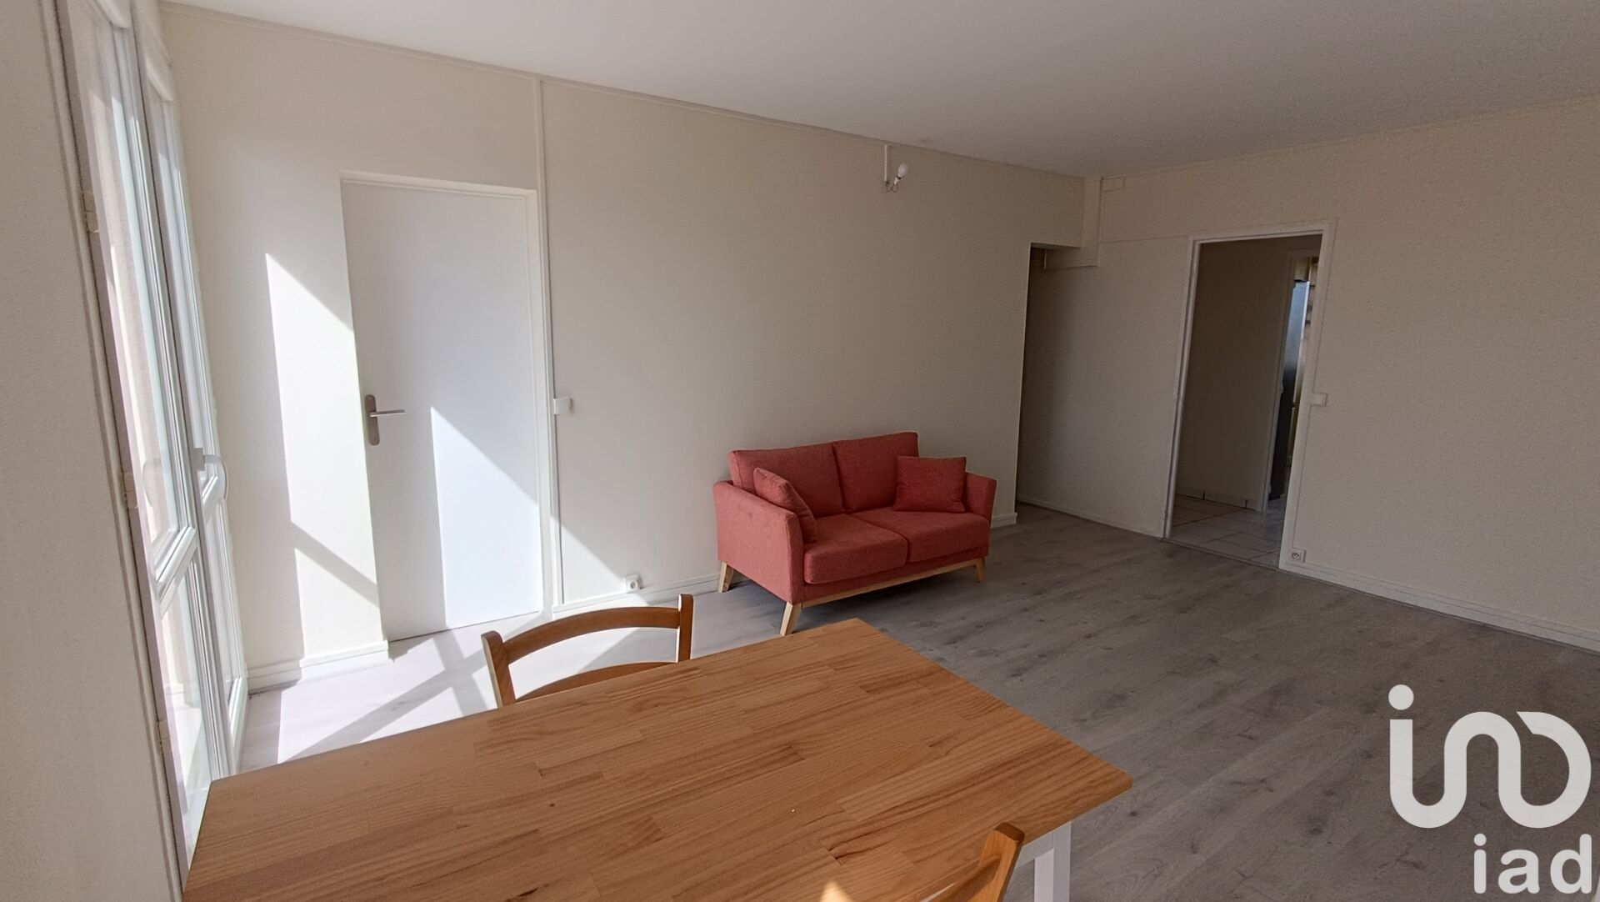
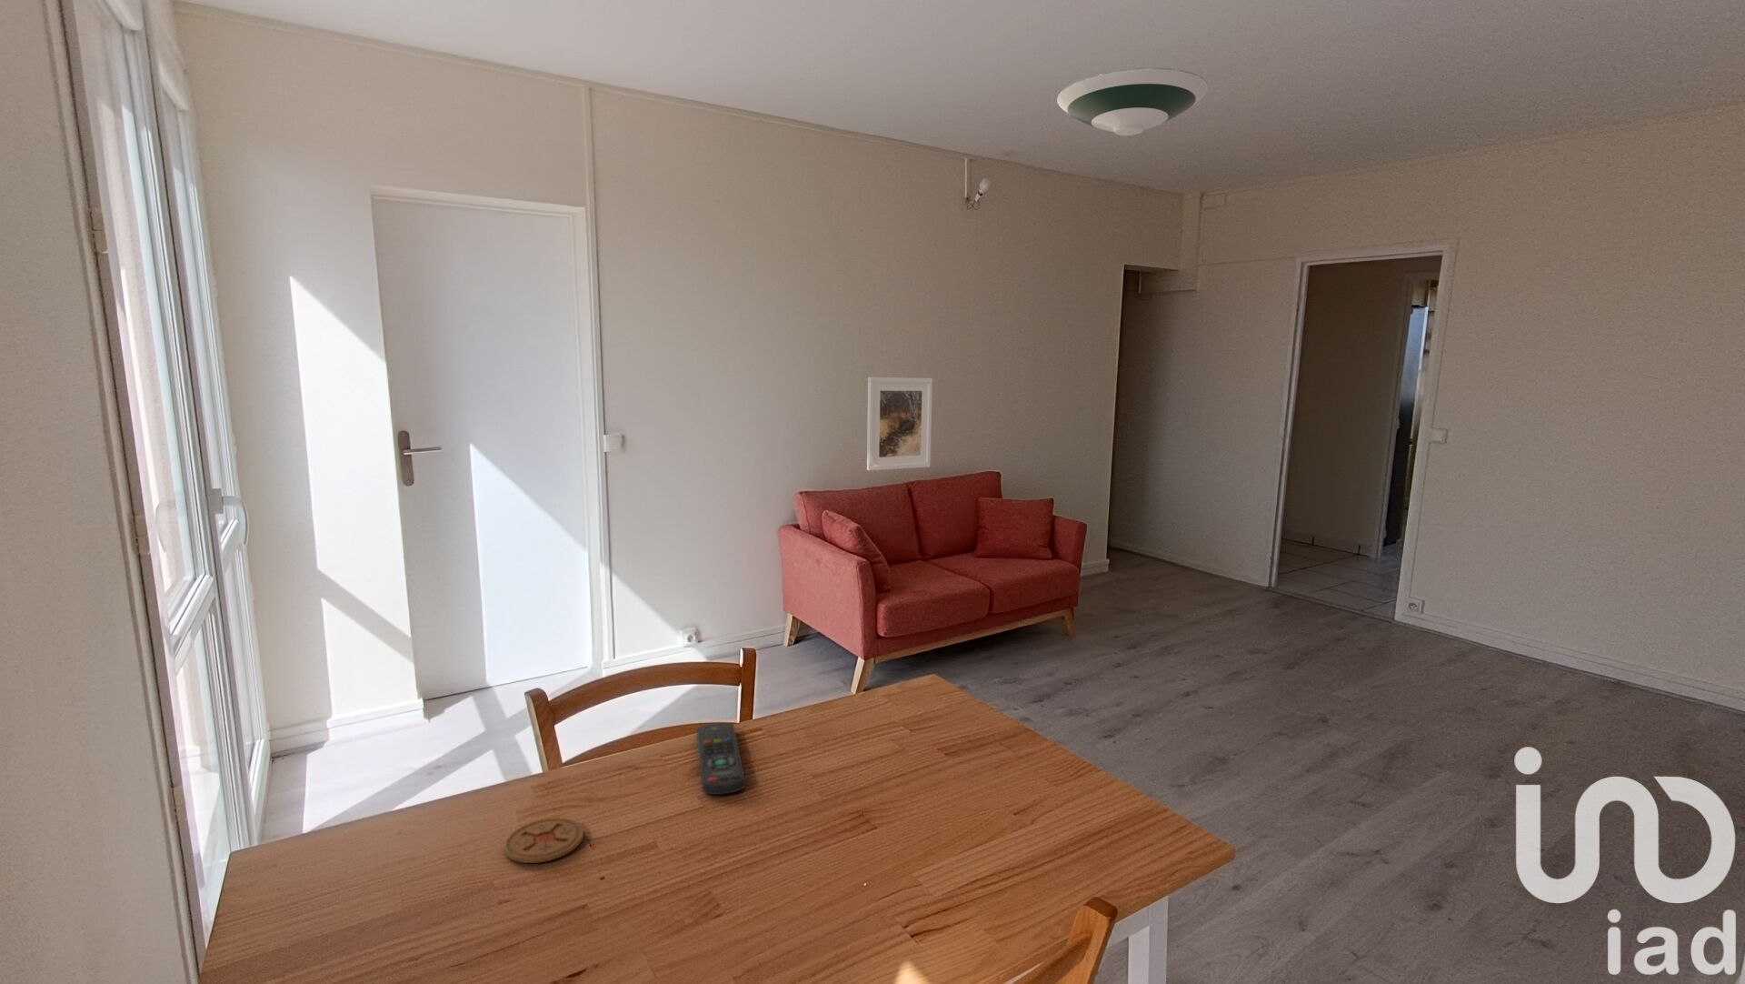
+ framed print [867,376,934,472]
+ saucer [1056,66,1209,137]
+ coaster [503,816,585,864]
+ remote control [695,722,747,796]
